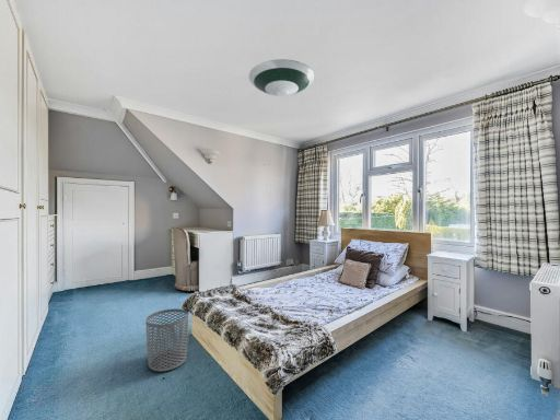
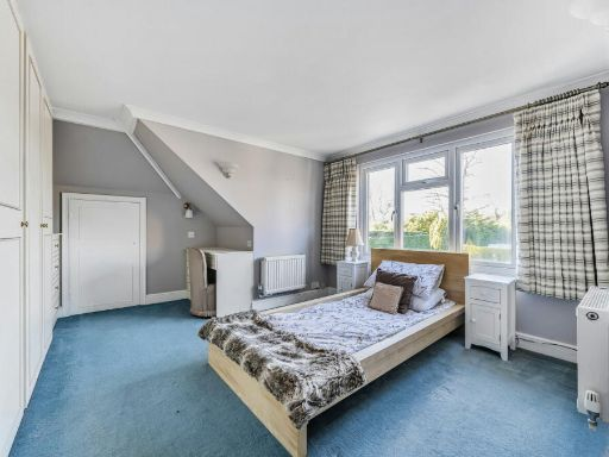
- waste bin [145,307,189,373]
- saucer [248,58,315,97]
